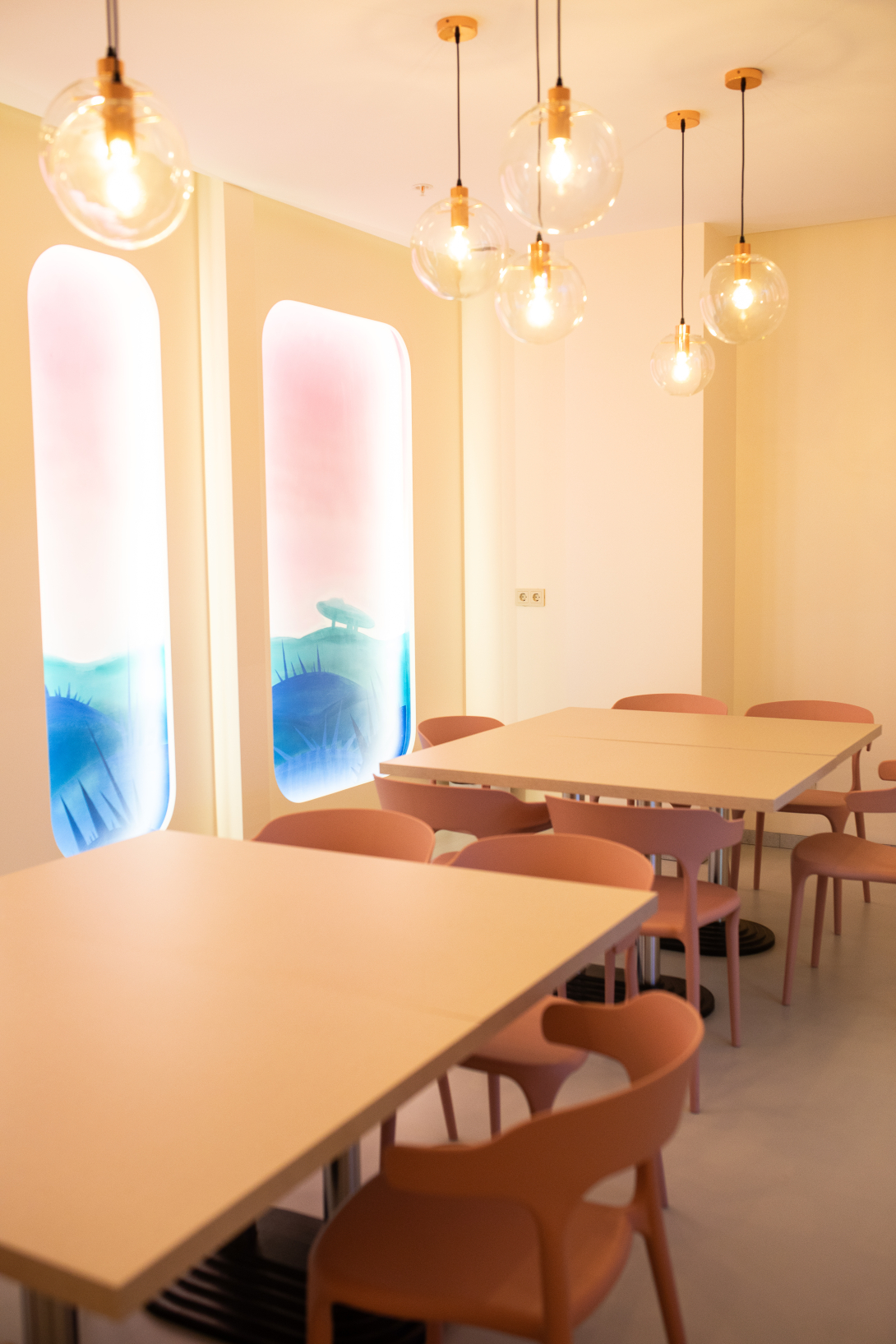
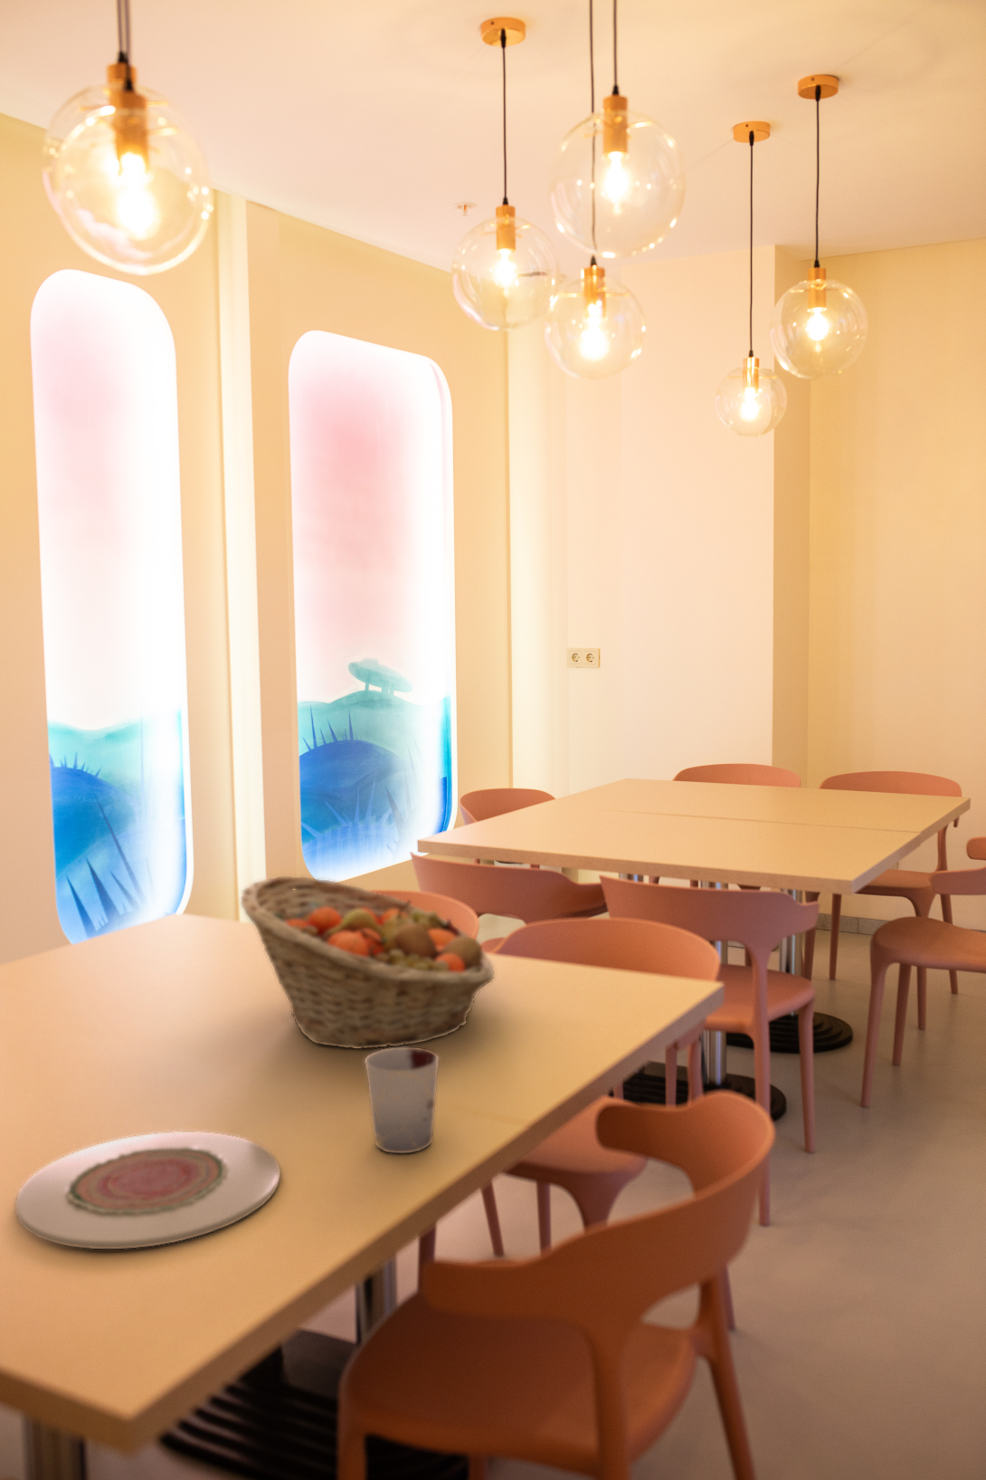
+ fruit basket [240,875,495,1051]
+ cup [363,1046,440,1154]
+ plate [14,1131,282,1250]
